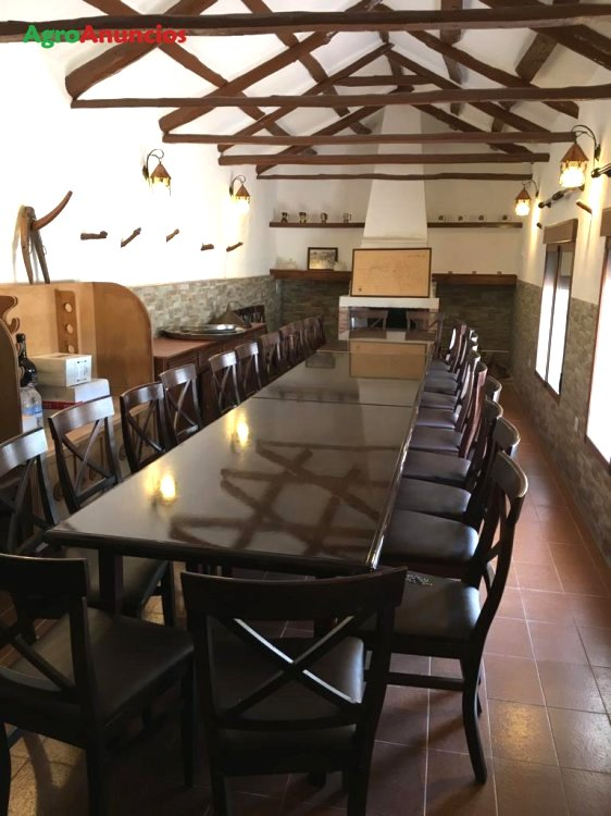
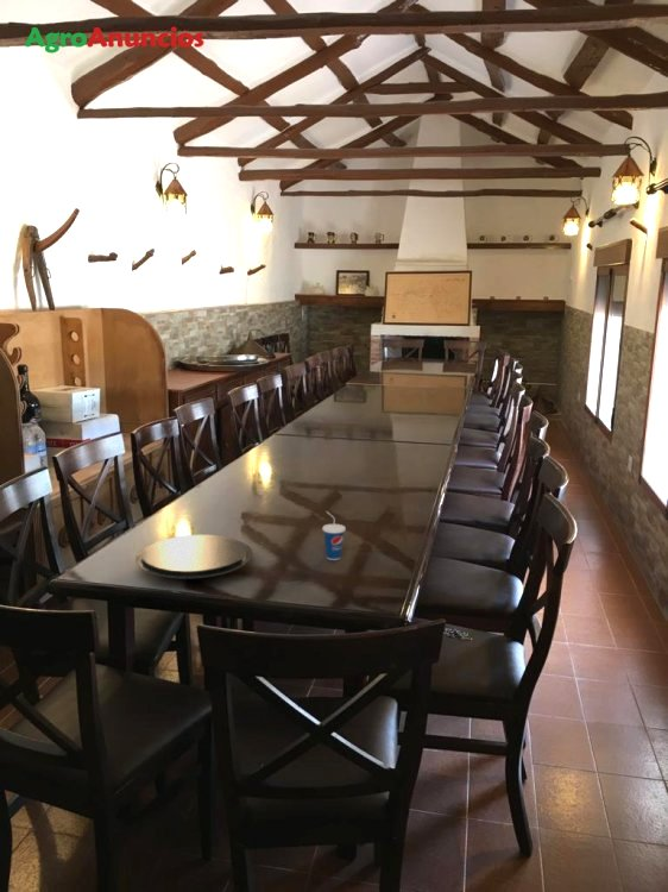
+ cup [321,510,347,561]
+ plate [134,534,254,580]
